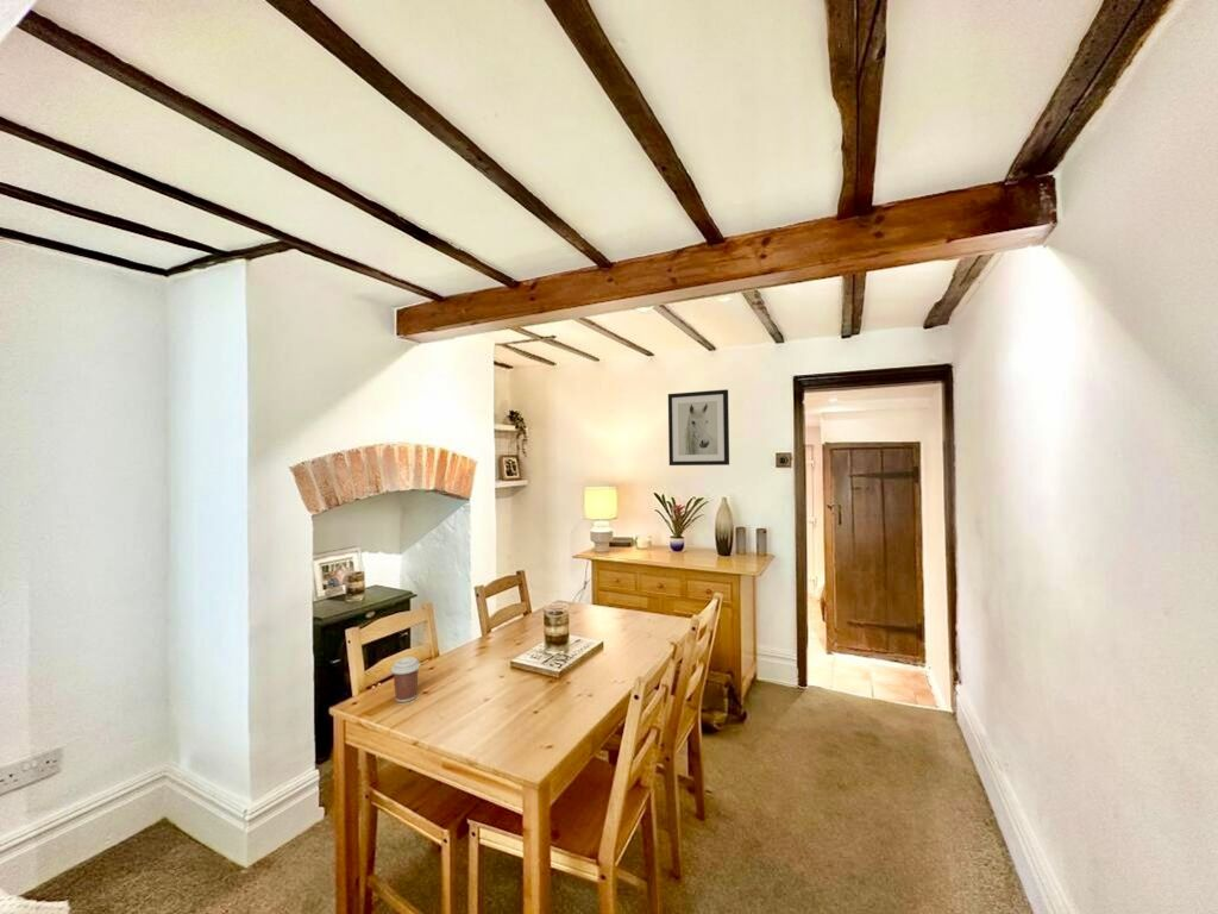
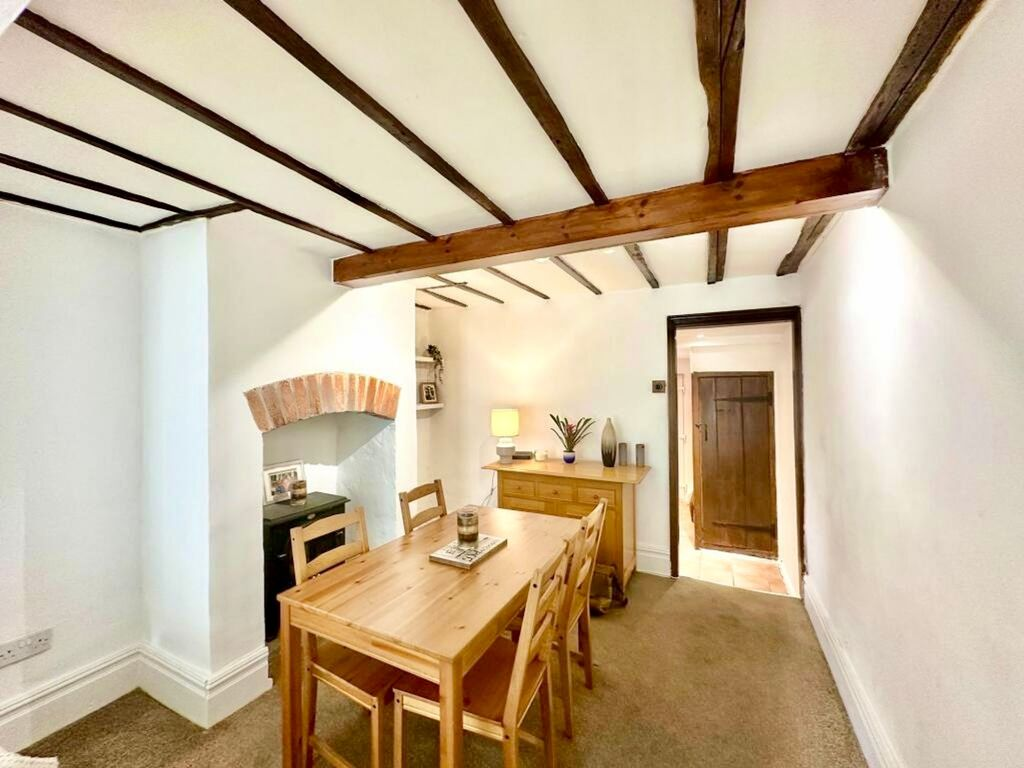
- wall art [667,388,730,467]
- coffee cup [390,656,421,703]
